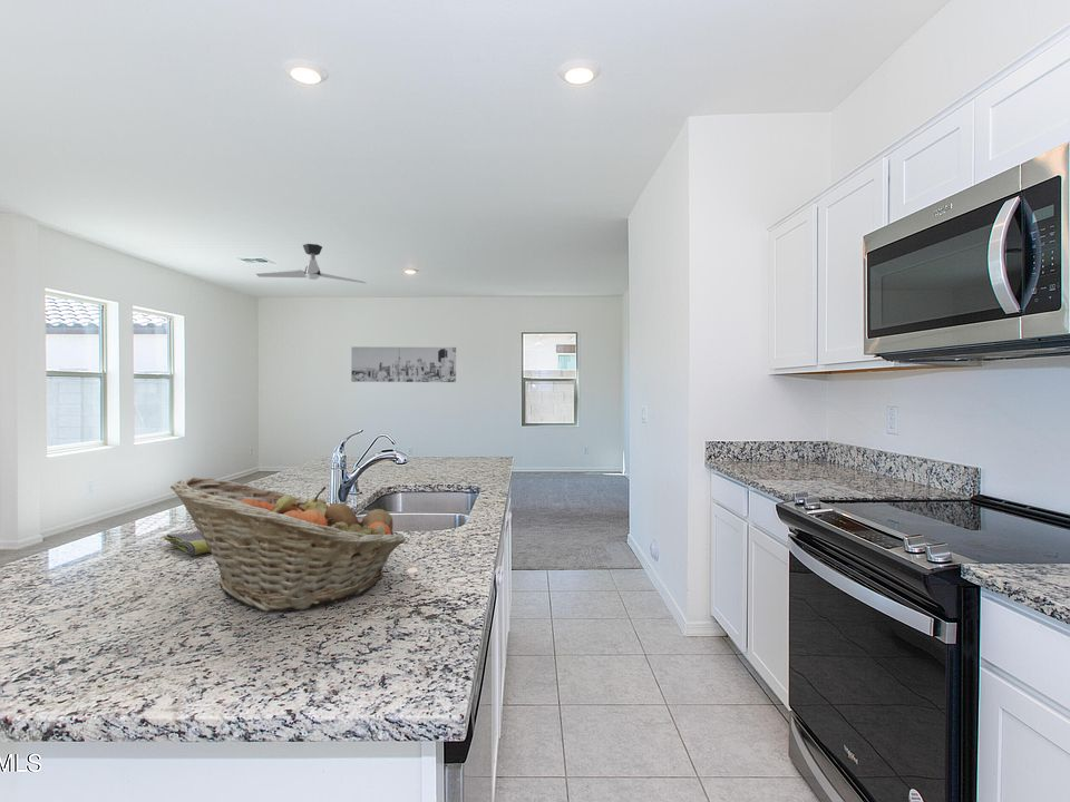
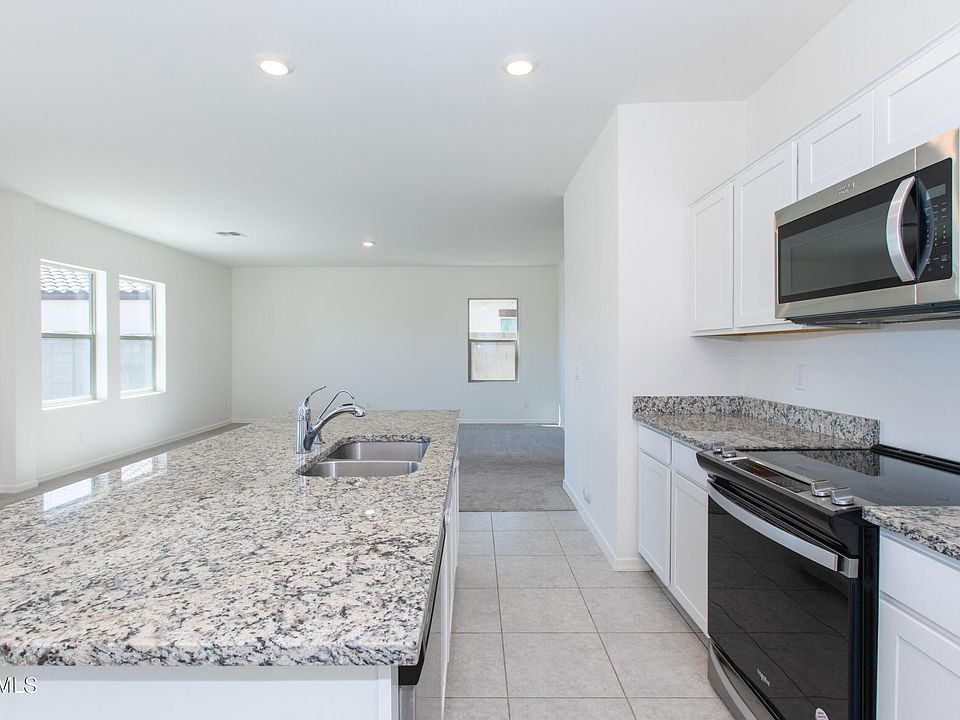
- fruit basket [169,477,406,613]
- dish towel [162,530,211,556]
- ceiling fan [254,243,368,285]
- wall art [350,345,457,383]
